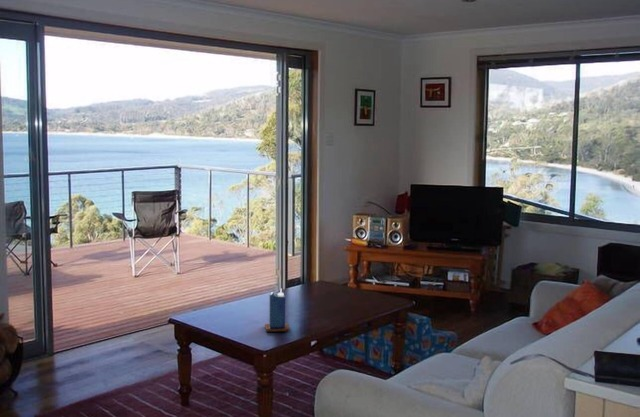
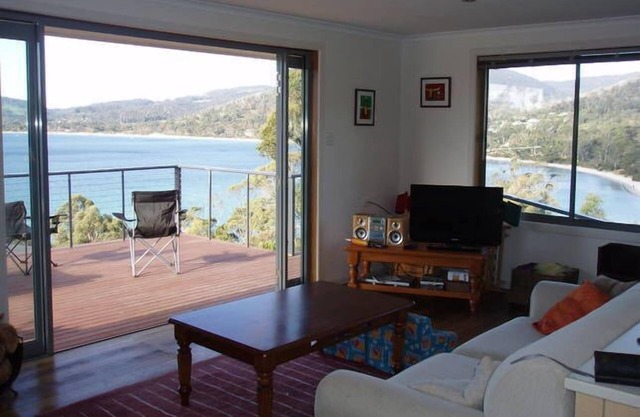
- candle [264,287,290,333]
